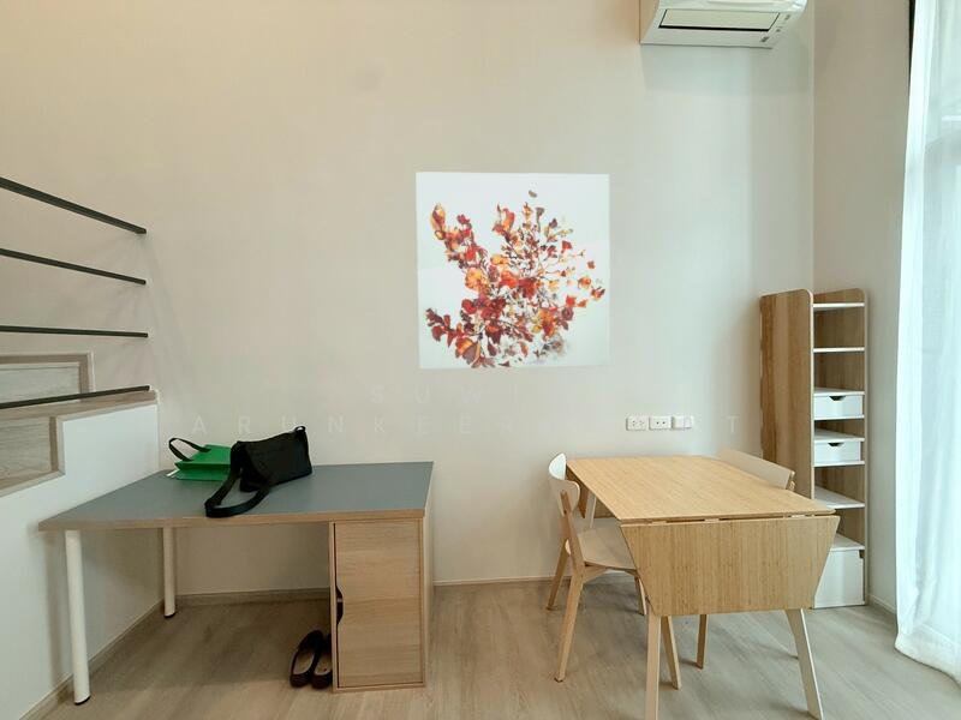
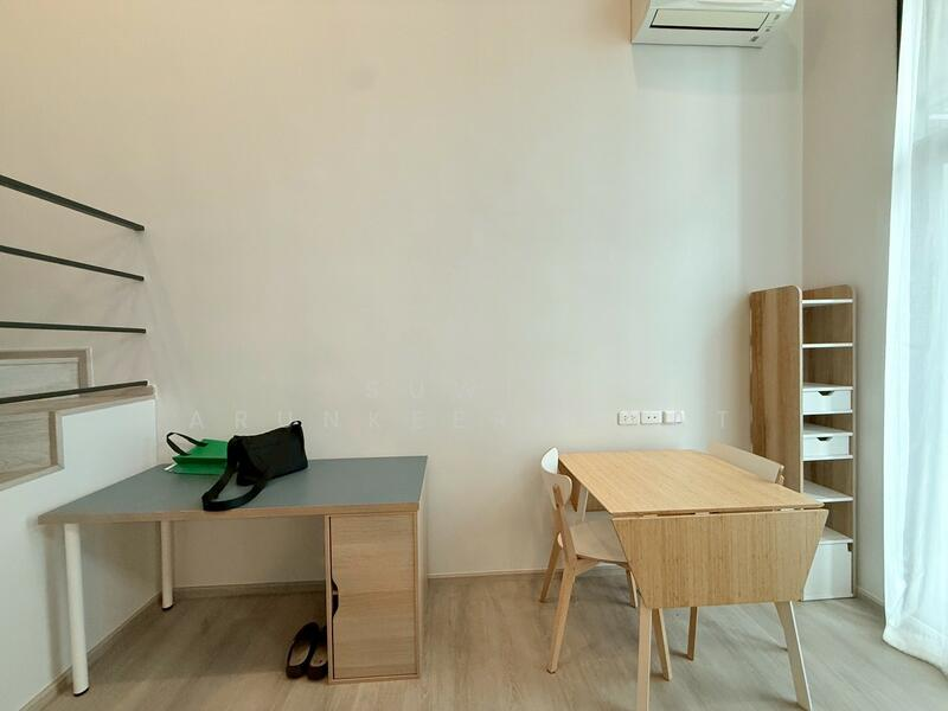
- wall art [414,170,611,371]
